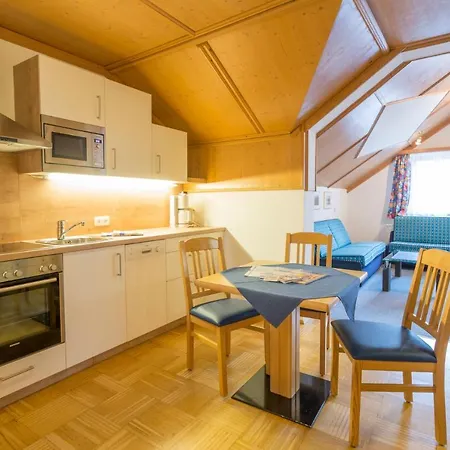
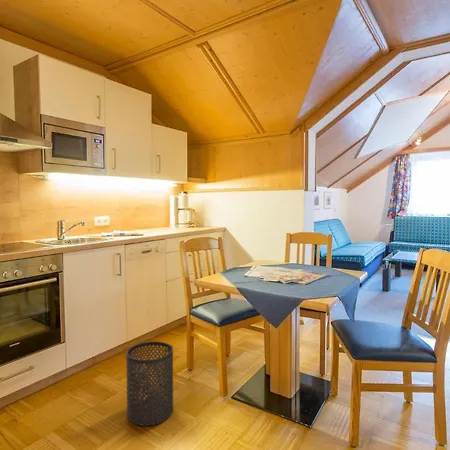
+ trash can [125,340,174,427]
